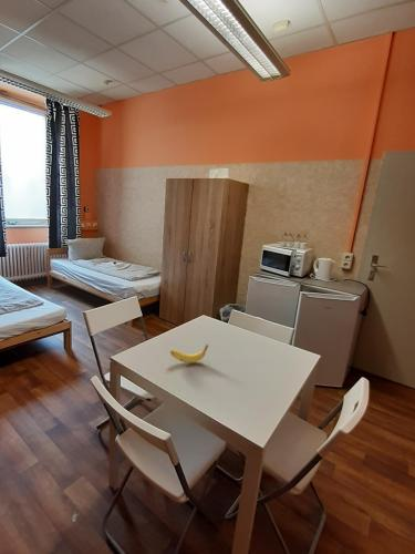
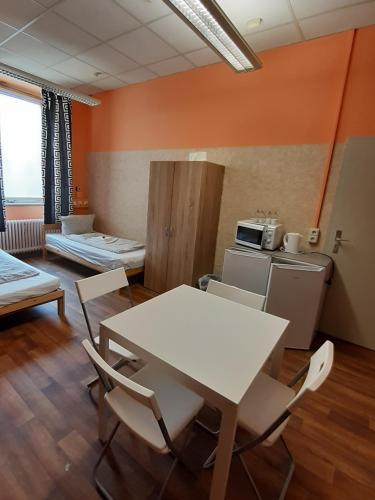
- banana [169,343,209,363]
